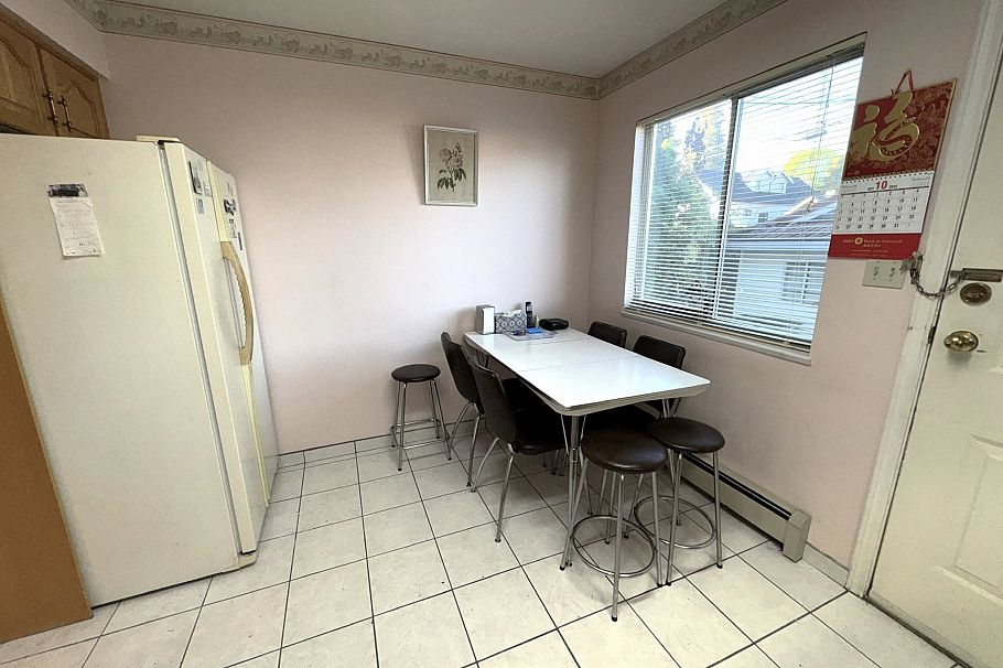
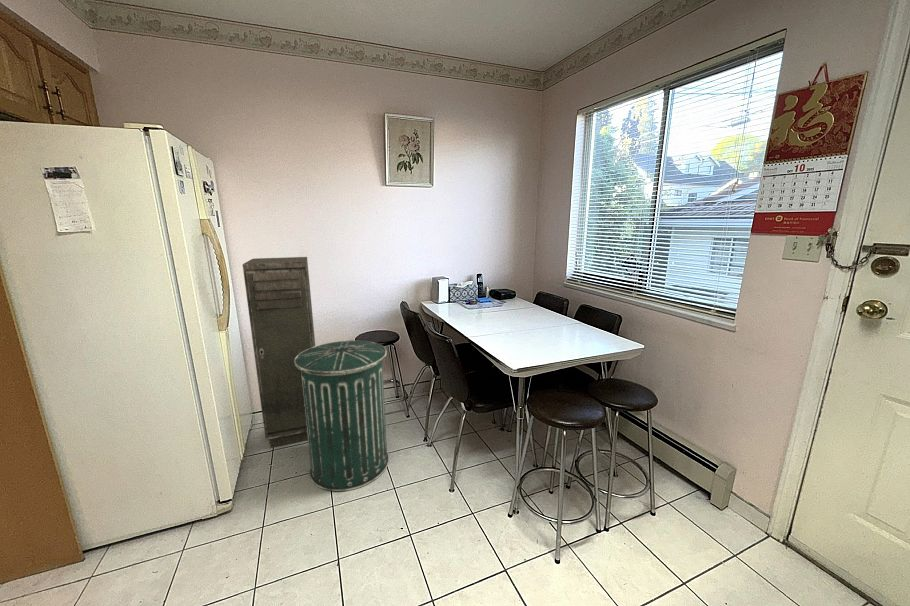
+ trash can [294,339,390,492]
+ storage cabinet [241,256,316,449]
